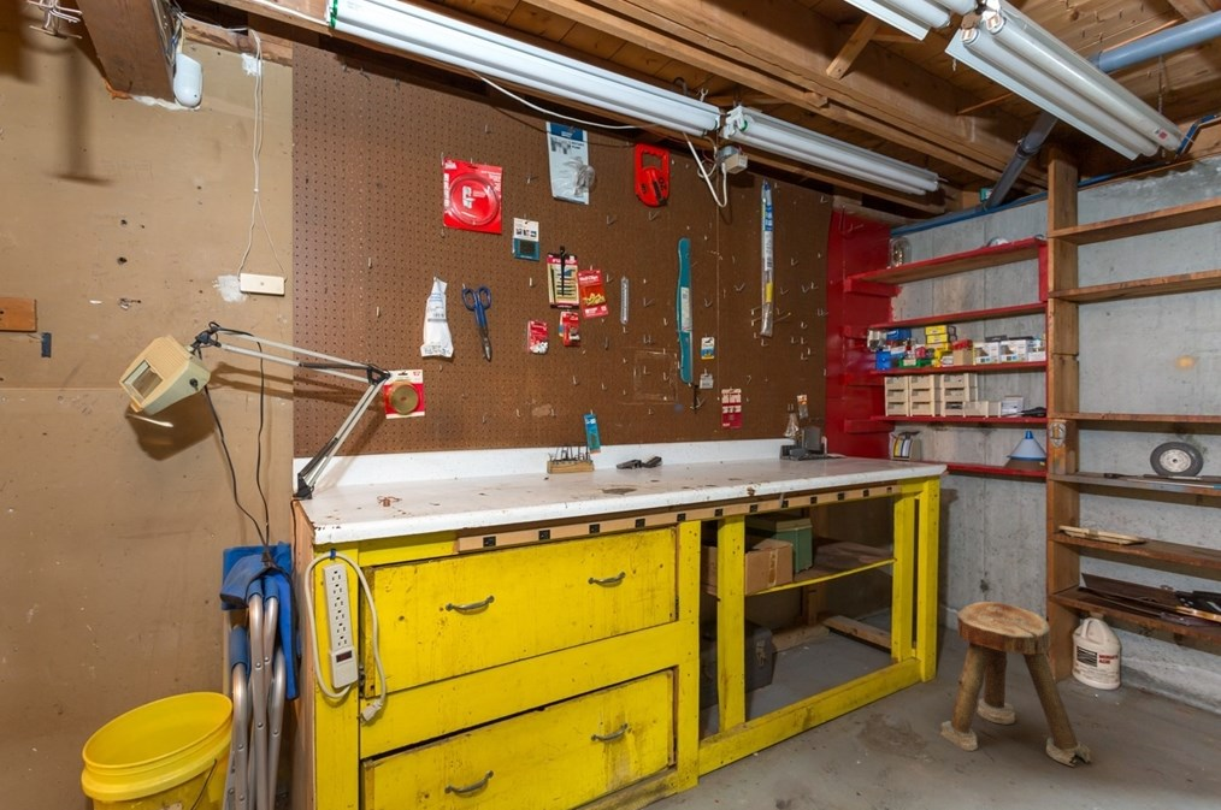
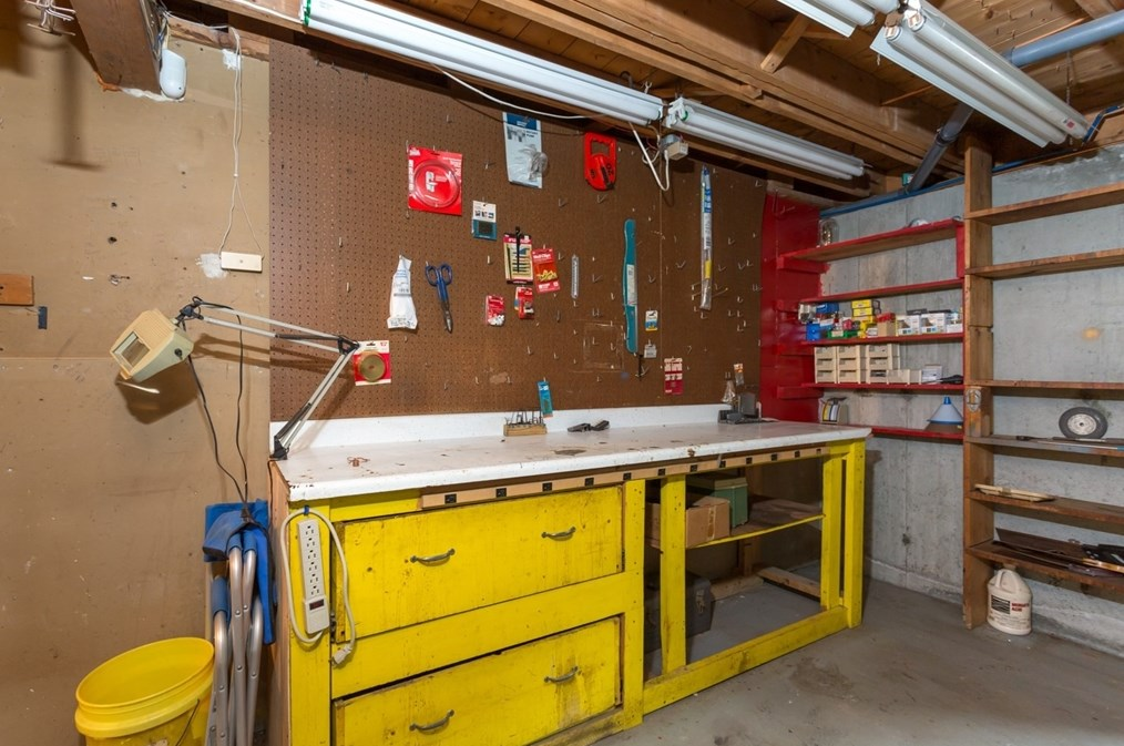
- stool [938,601,1092,768]
